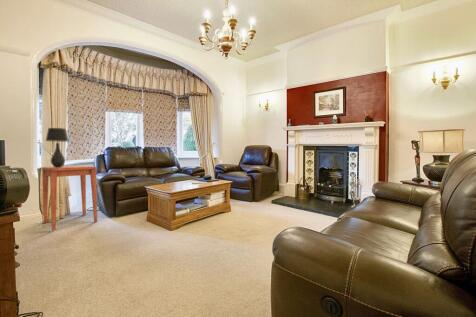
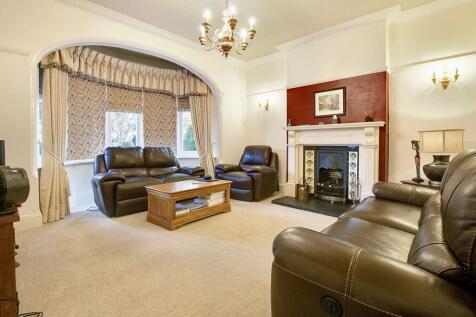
- side table [41,165,98,231]
- table lamp [45,127,70,168]
